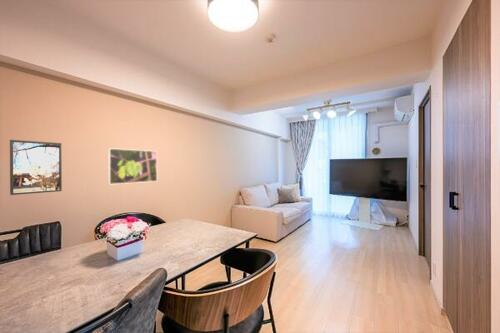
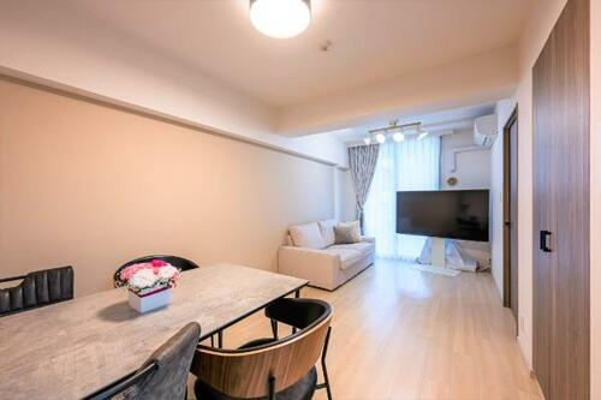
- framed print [107,147,158,186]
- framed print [9,139,63,196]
